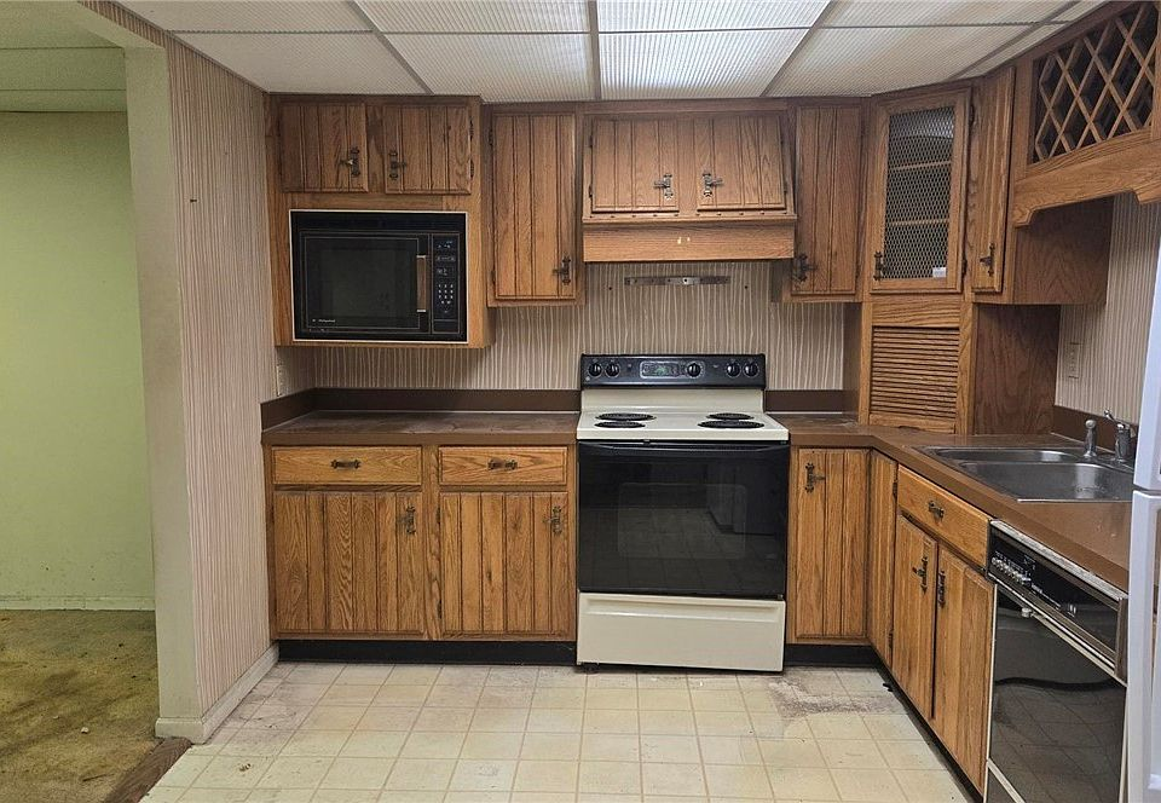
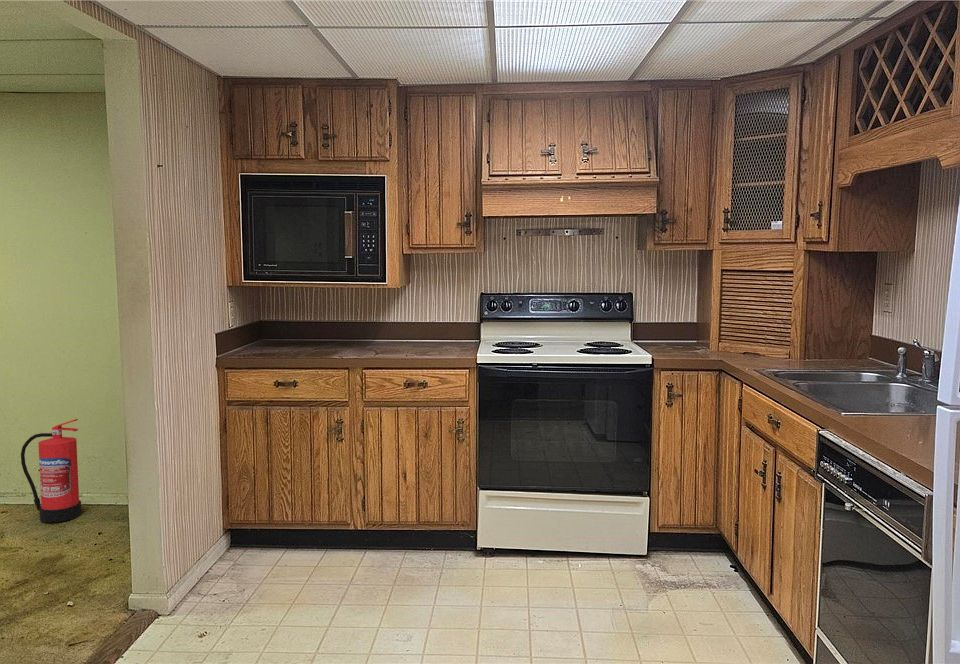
+ fire extinguisher [20,418,83,524]
